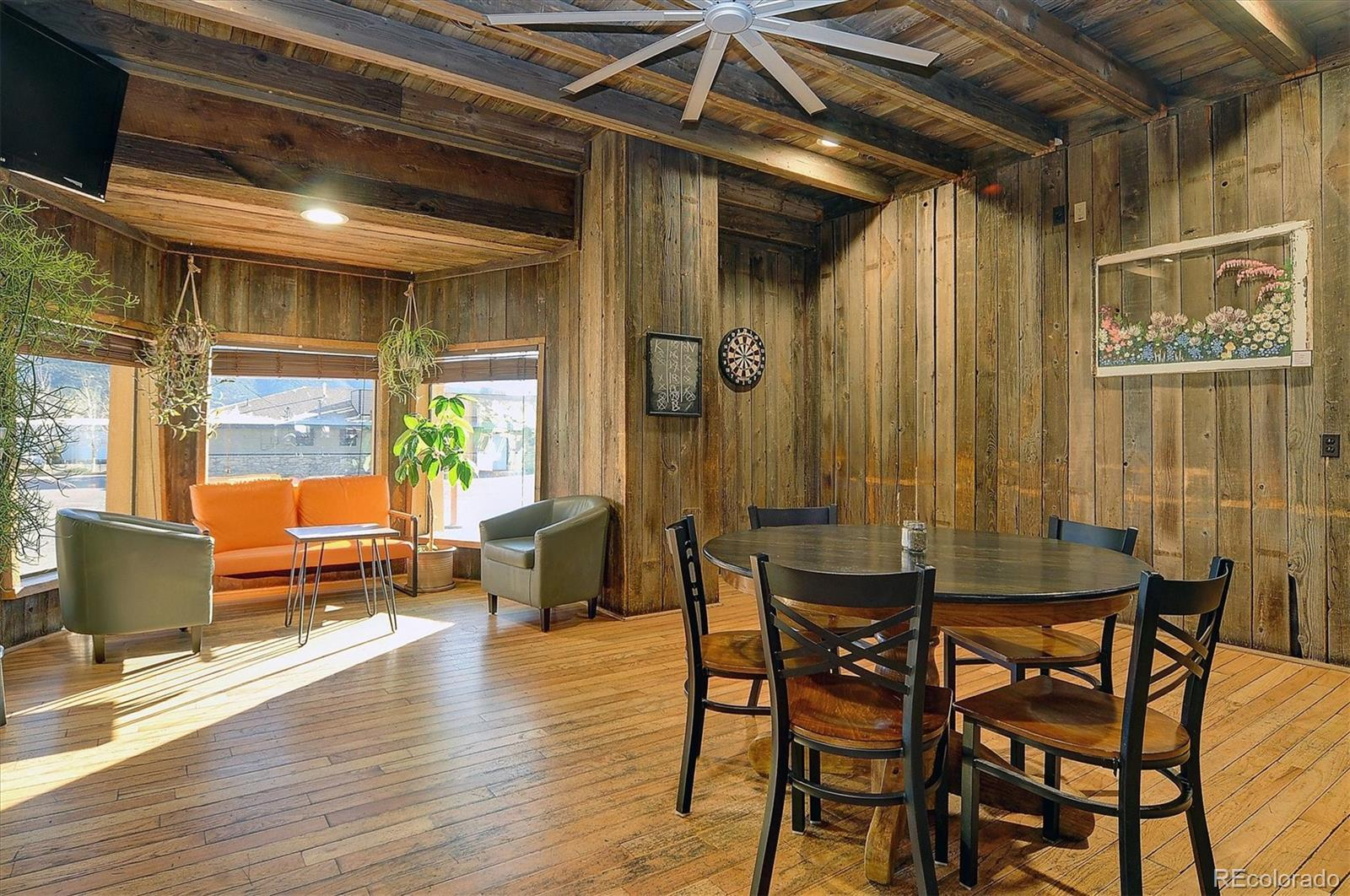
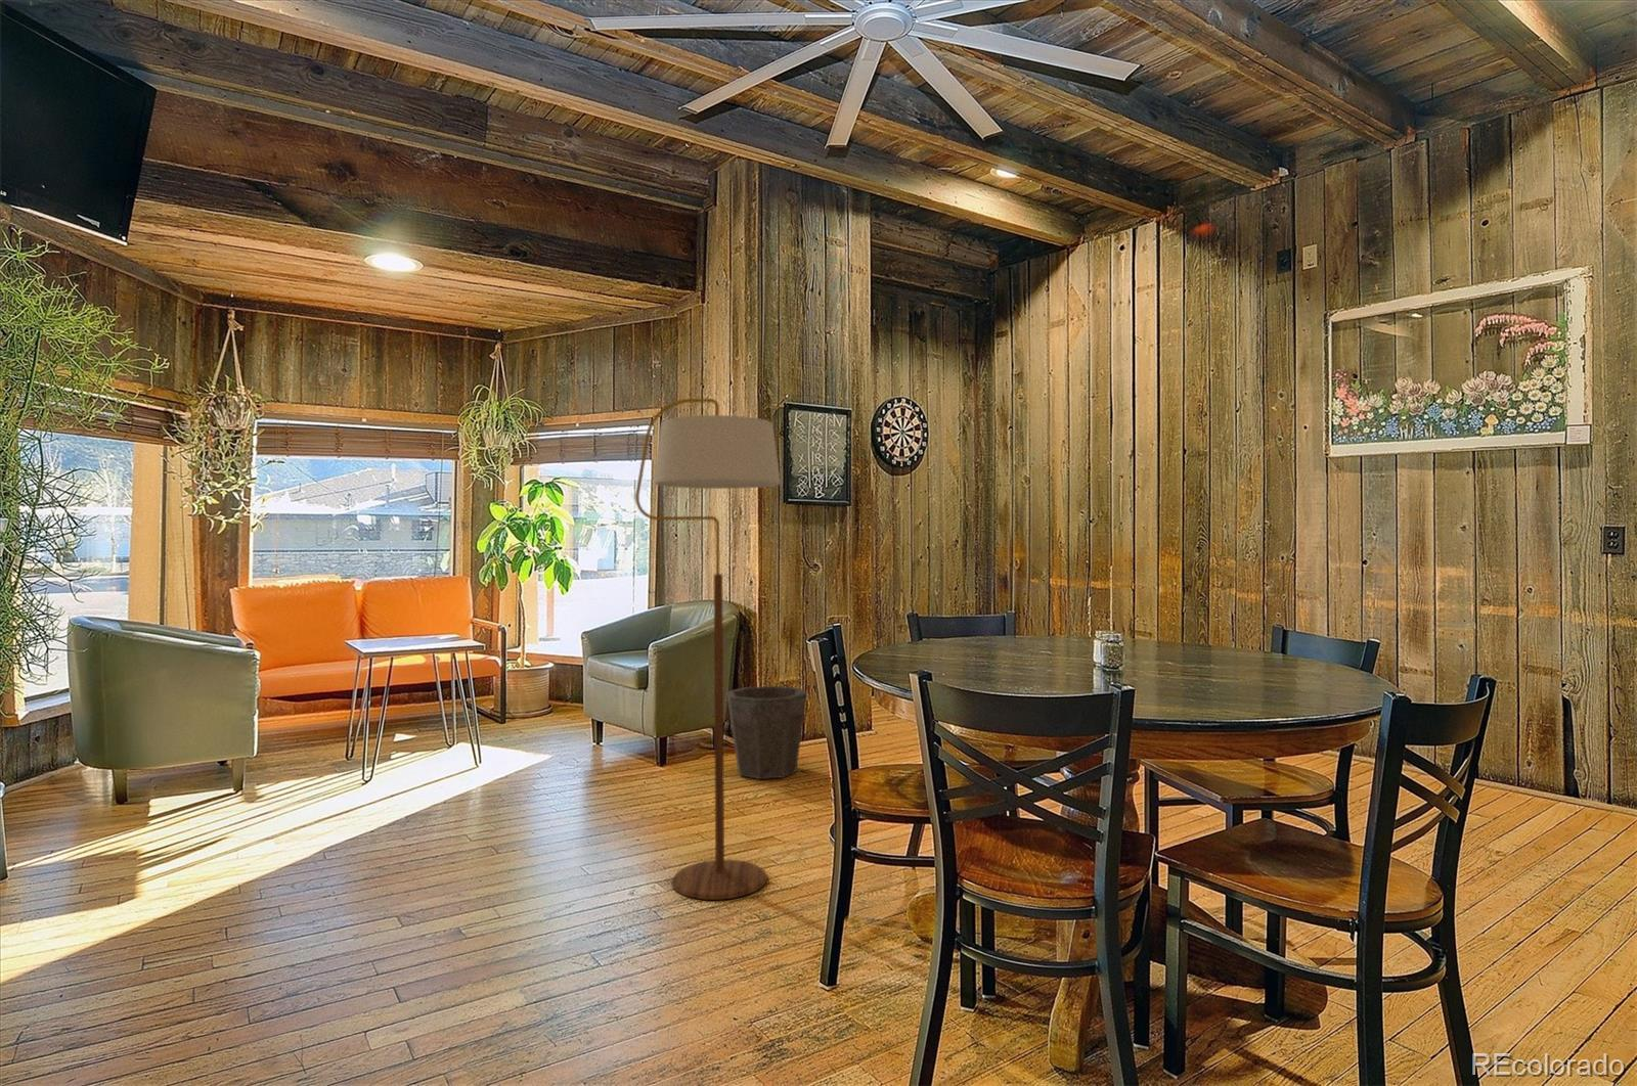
+ waste bin [725,685,809,781]
+ floor lamp [634,398,782,901]
